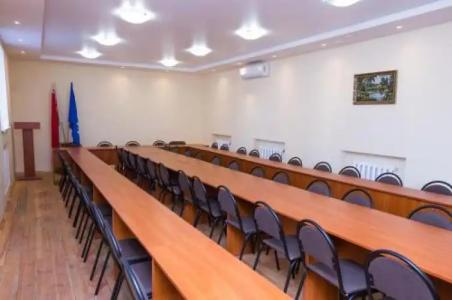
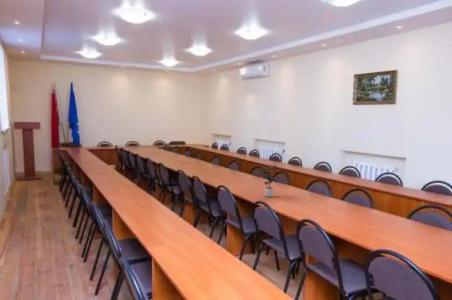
+ potted plant [257,164,280,198]
